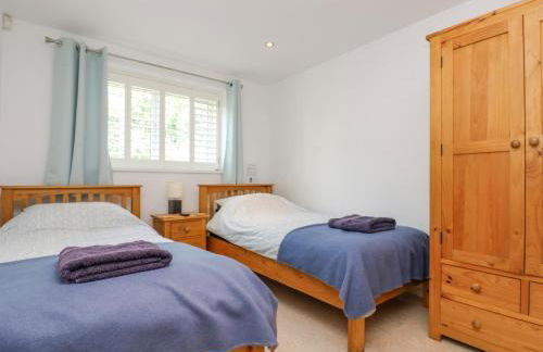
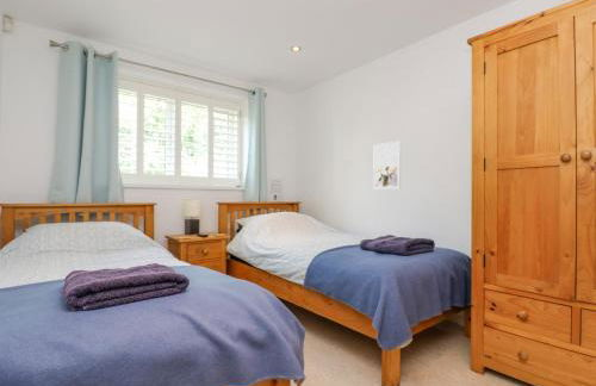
+ wall art [372,141,402,189]
